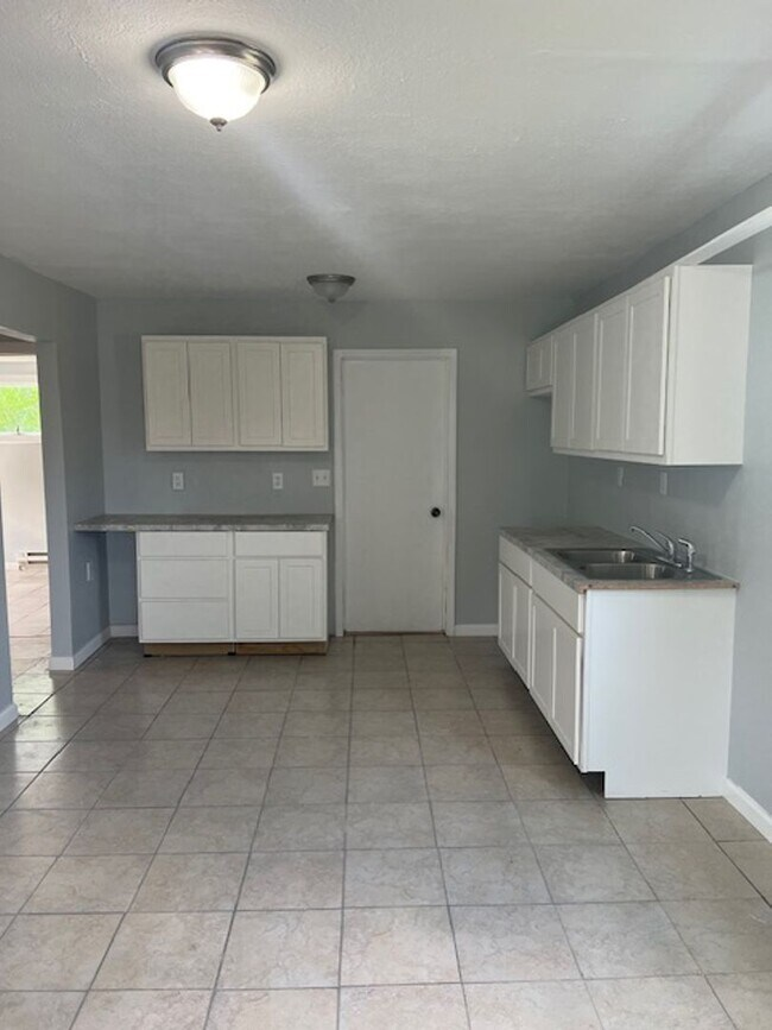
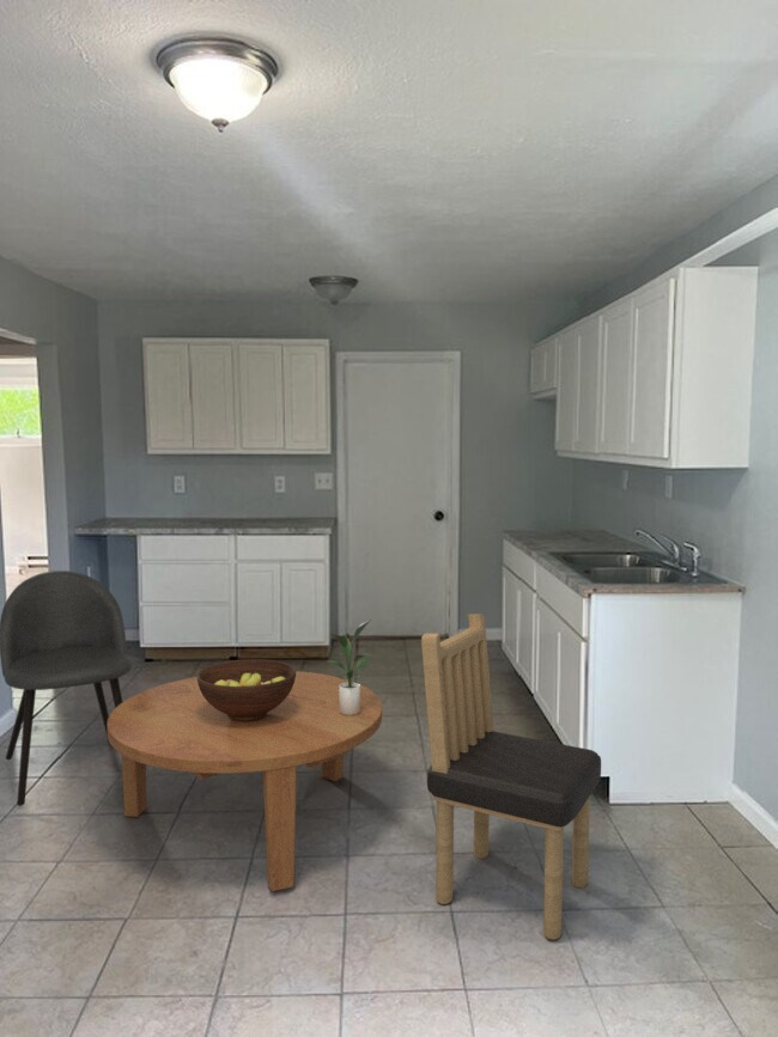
+ potted plant [326,618,372,715]
+ dining chair [420,612,602,940]
+ dining chair [0,569,133,807]
+ coffee table [107,670,383,892]
+ fruit bowl [196,658,297,721]
